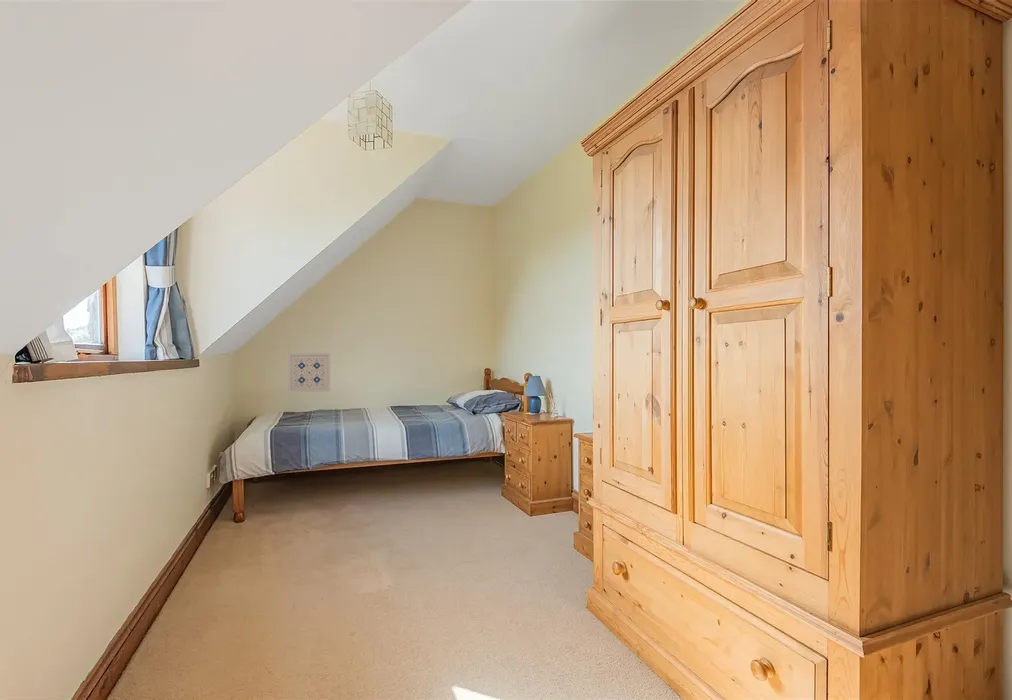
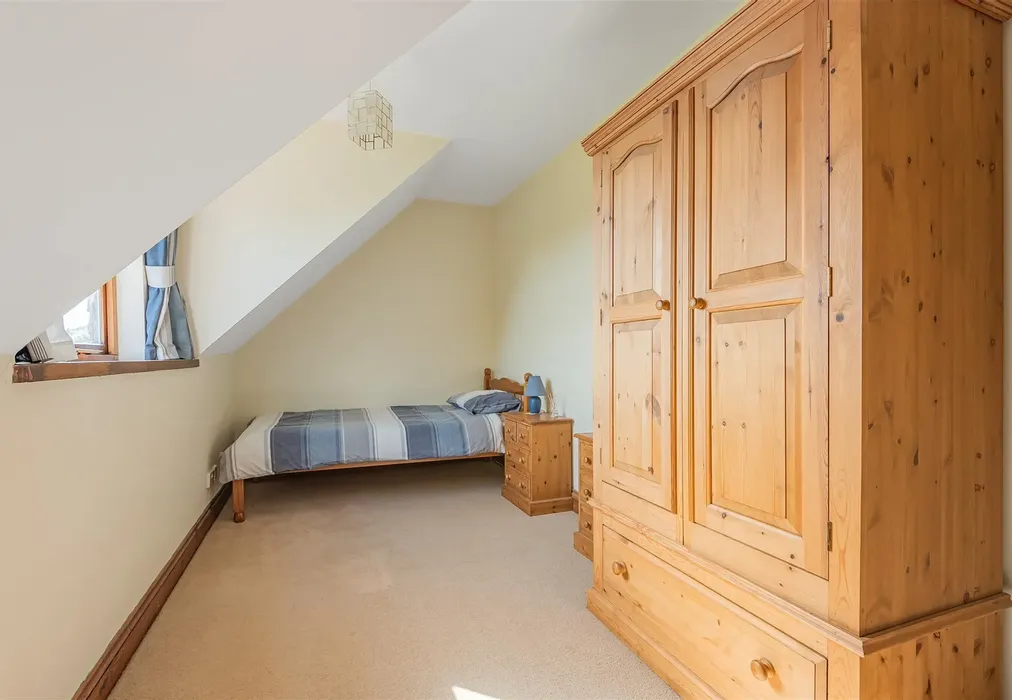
- wall art [287,352,331,393]
